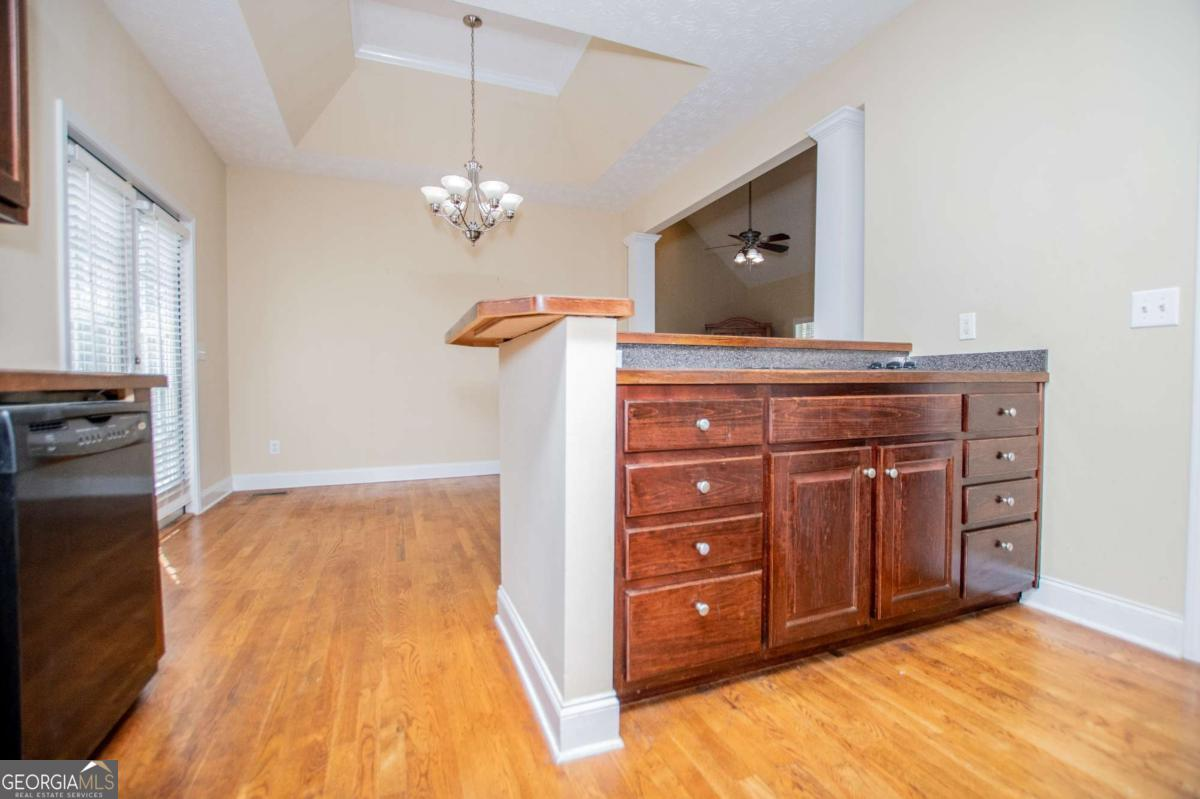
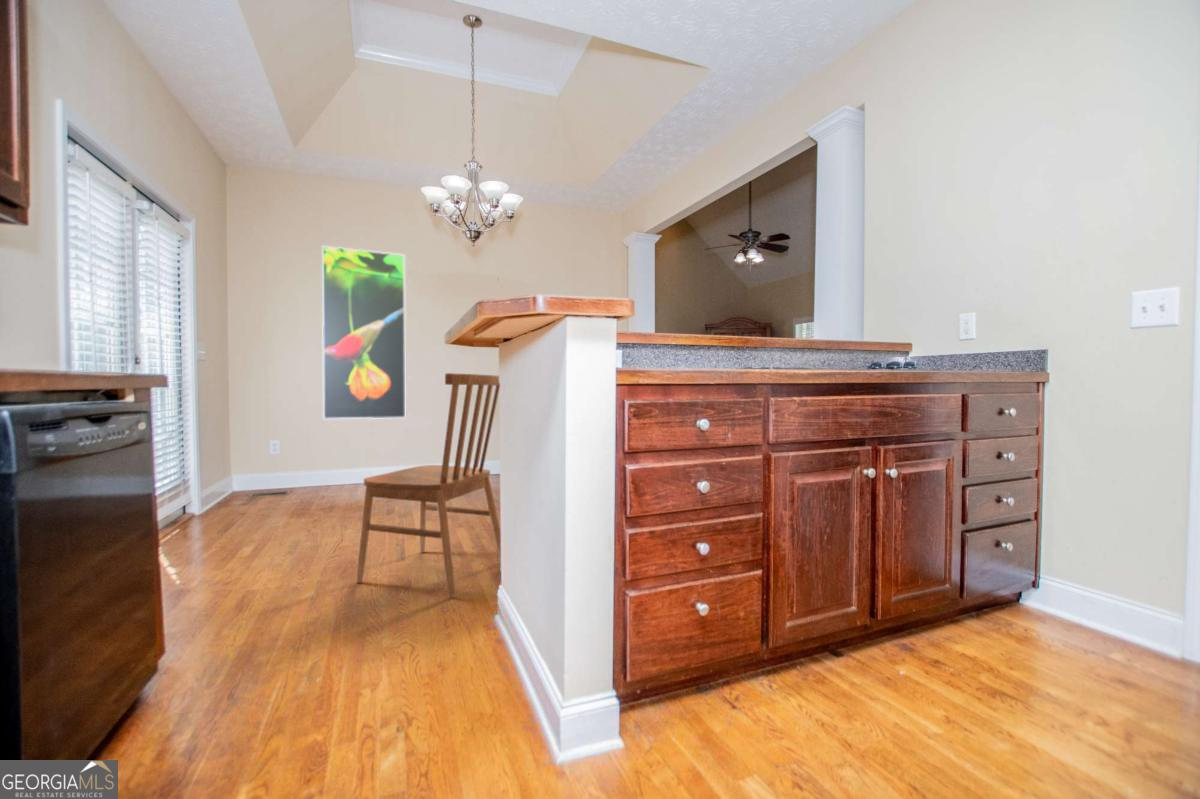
+ dining chair [355,372,501,598]
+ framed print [321,245,407,420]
